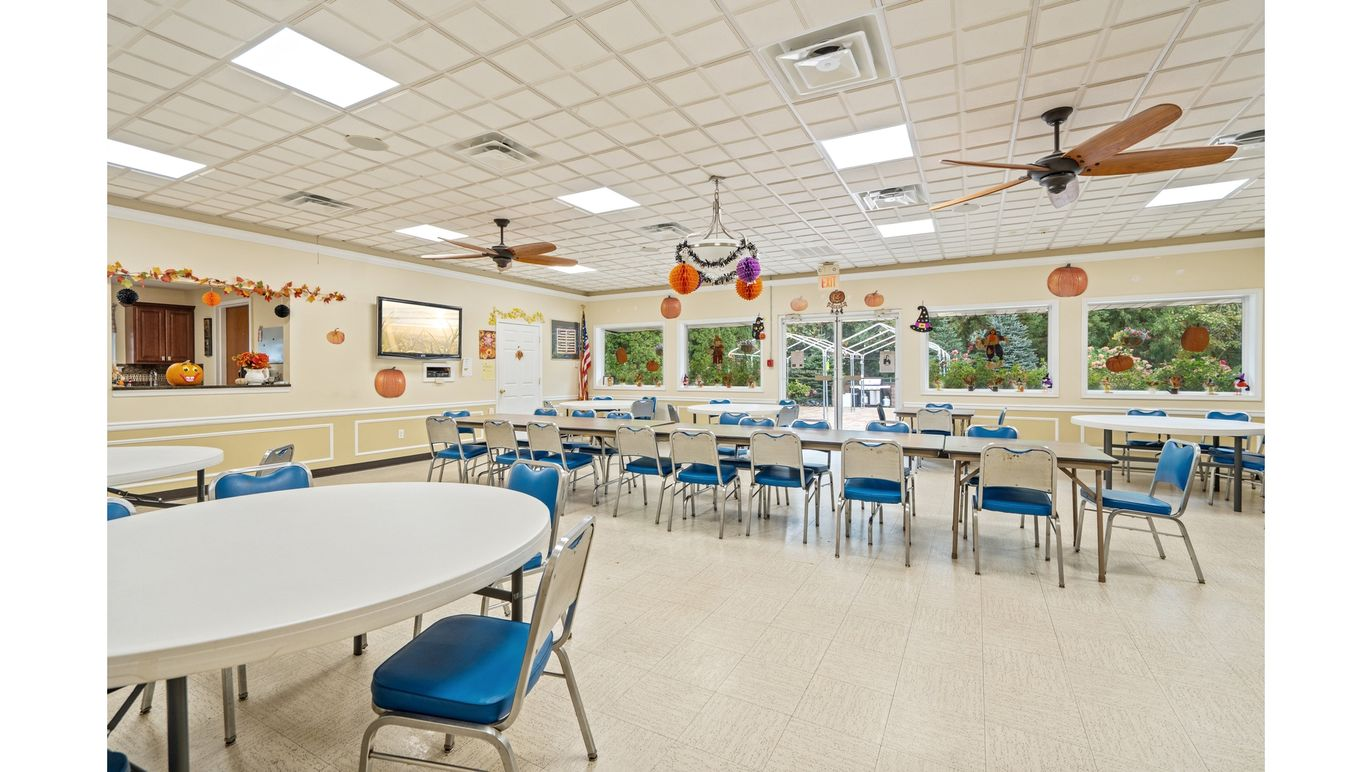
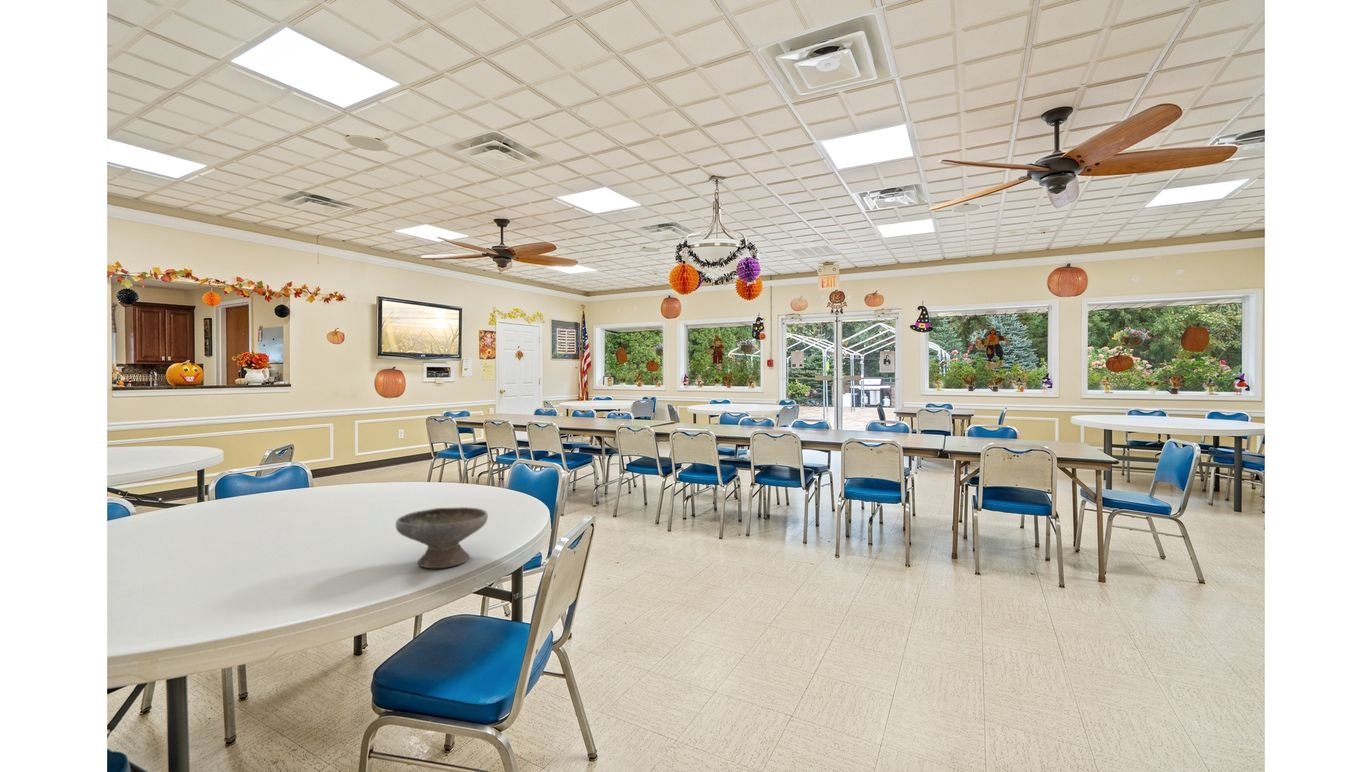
+ bowl [395,506,489,569]
